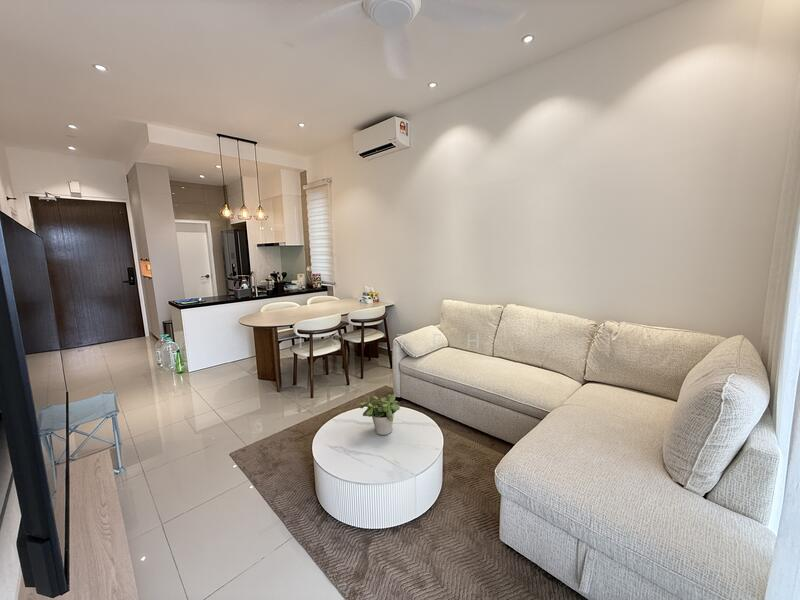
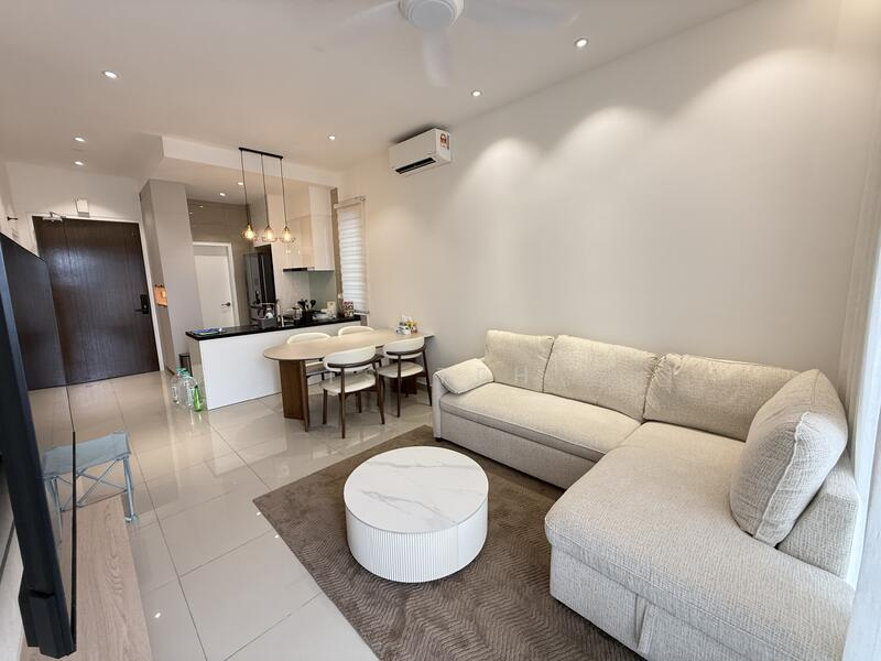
- potted plant [358,393,401,436]
